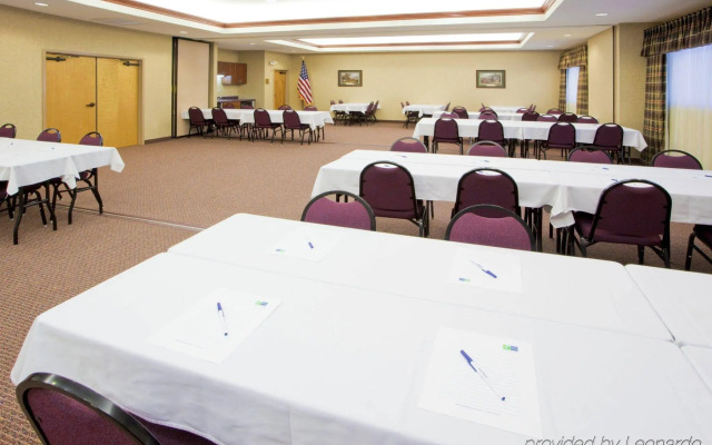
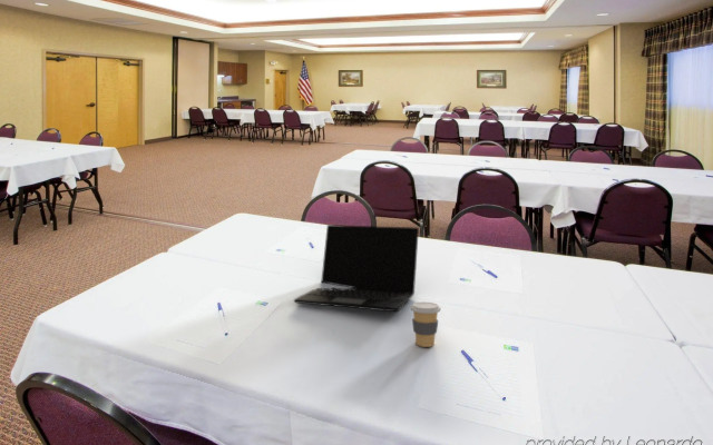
+ coffee cup [410,300,442,348]
+ laptop [293,224,420,313]
